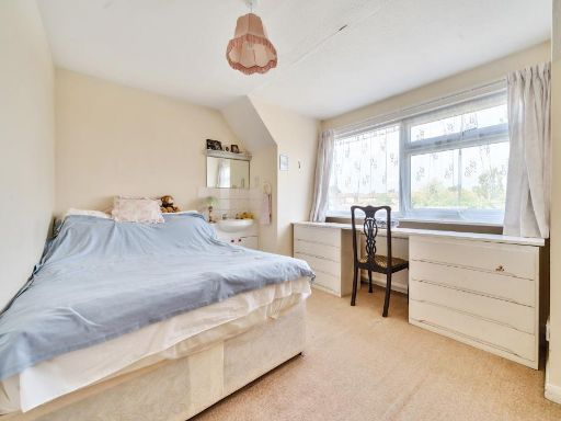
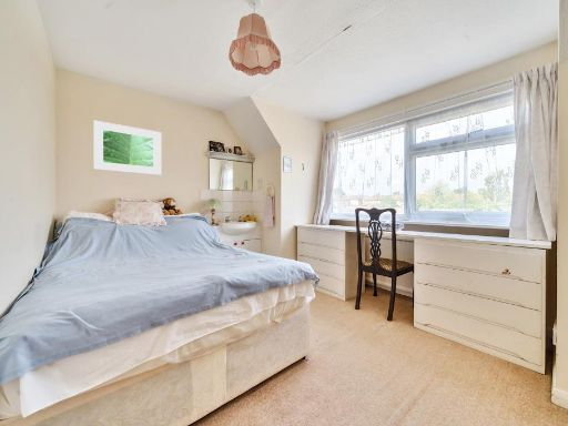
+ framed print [92,120,162,176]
